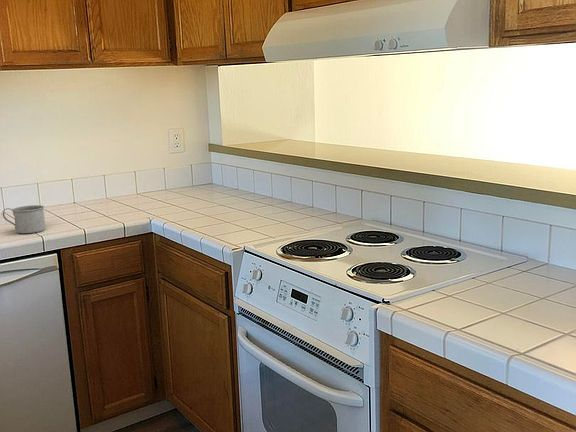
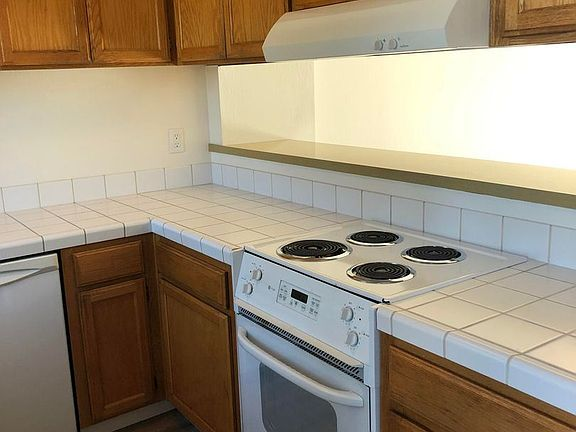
- mug [2,204,47,234]
